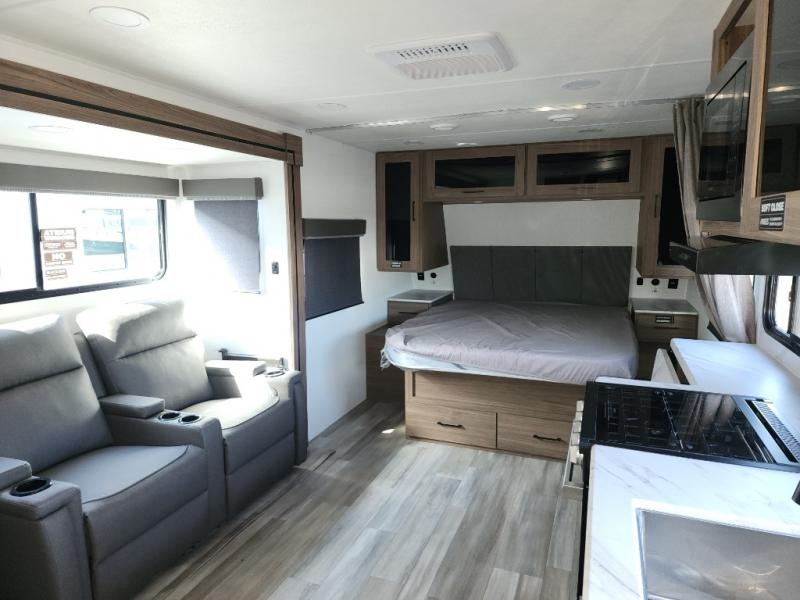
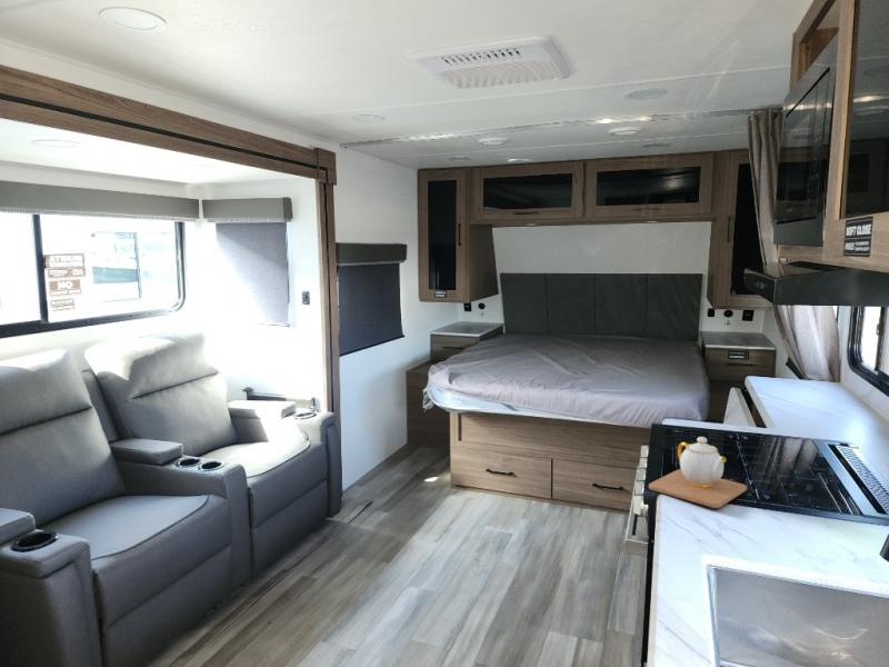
+ teapot [648,436,748,509]
